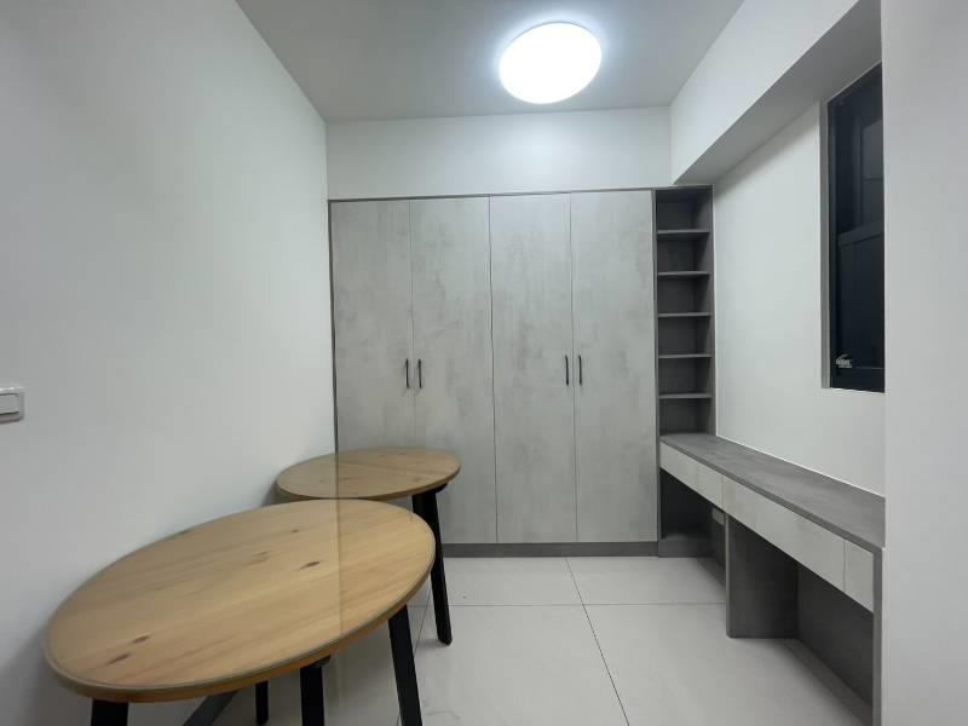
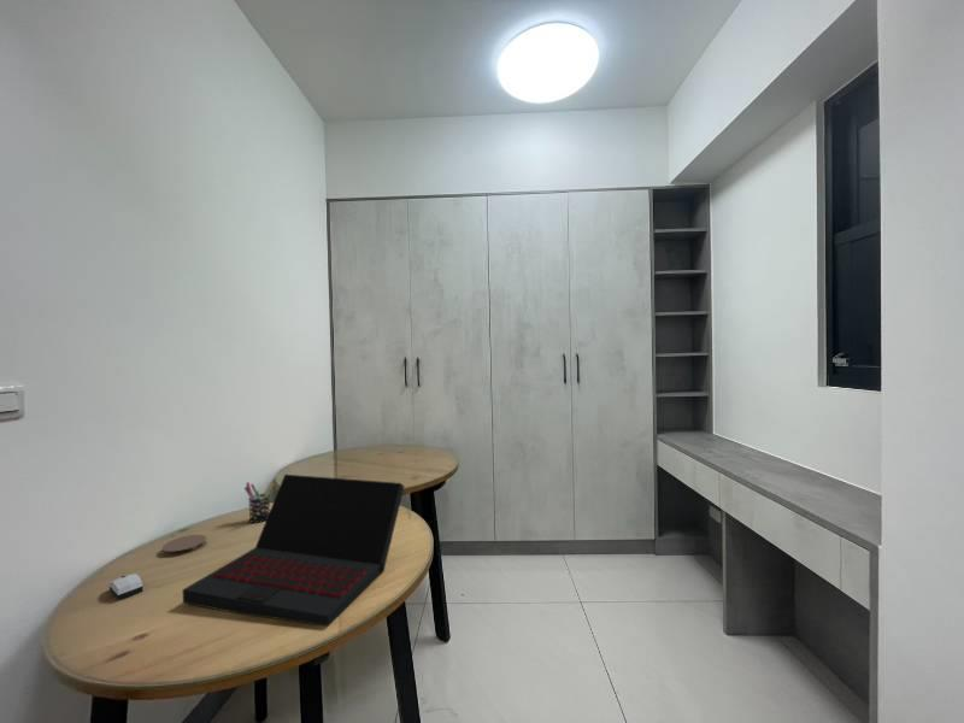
+ computer mouse [108,572,143,601]
+ laptop [181,474,406,628]
+ coaster [161,534,207,558]
+ pen holder [243,481,275,524]
